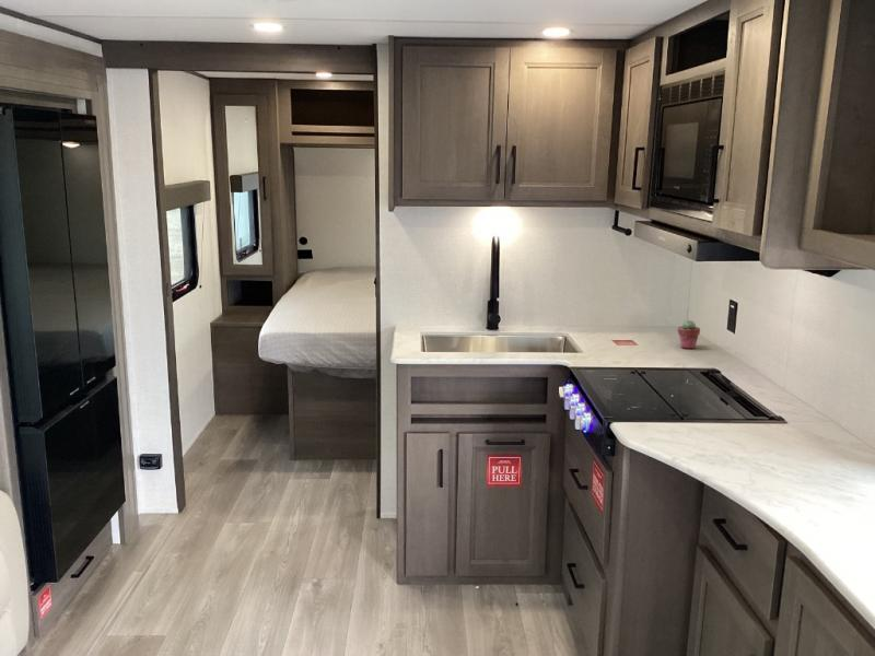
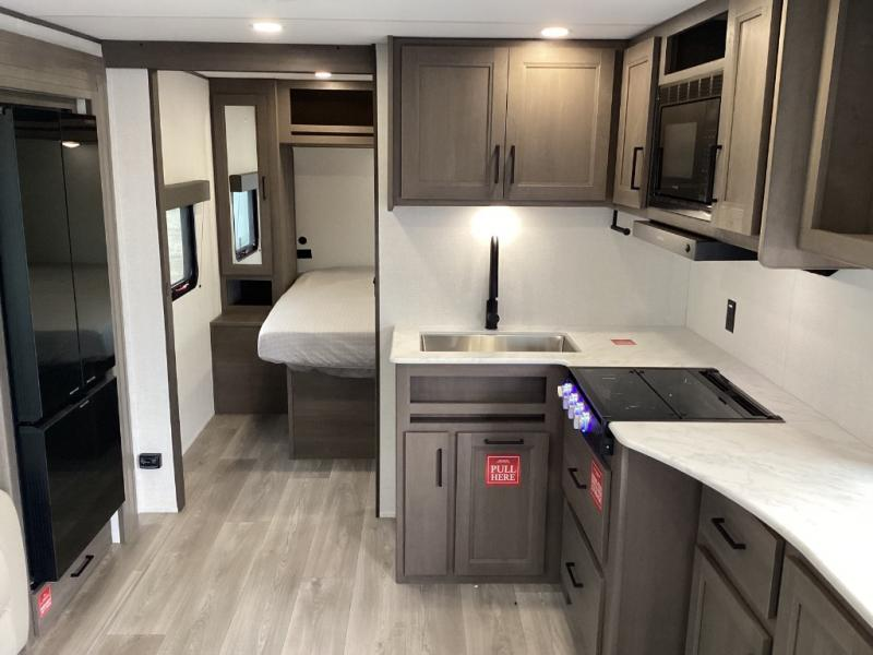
- potted succulent [677,319,701,350]
